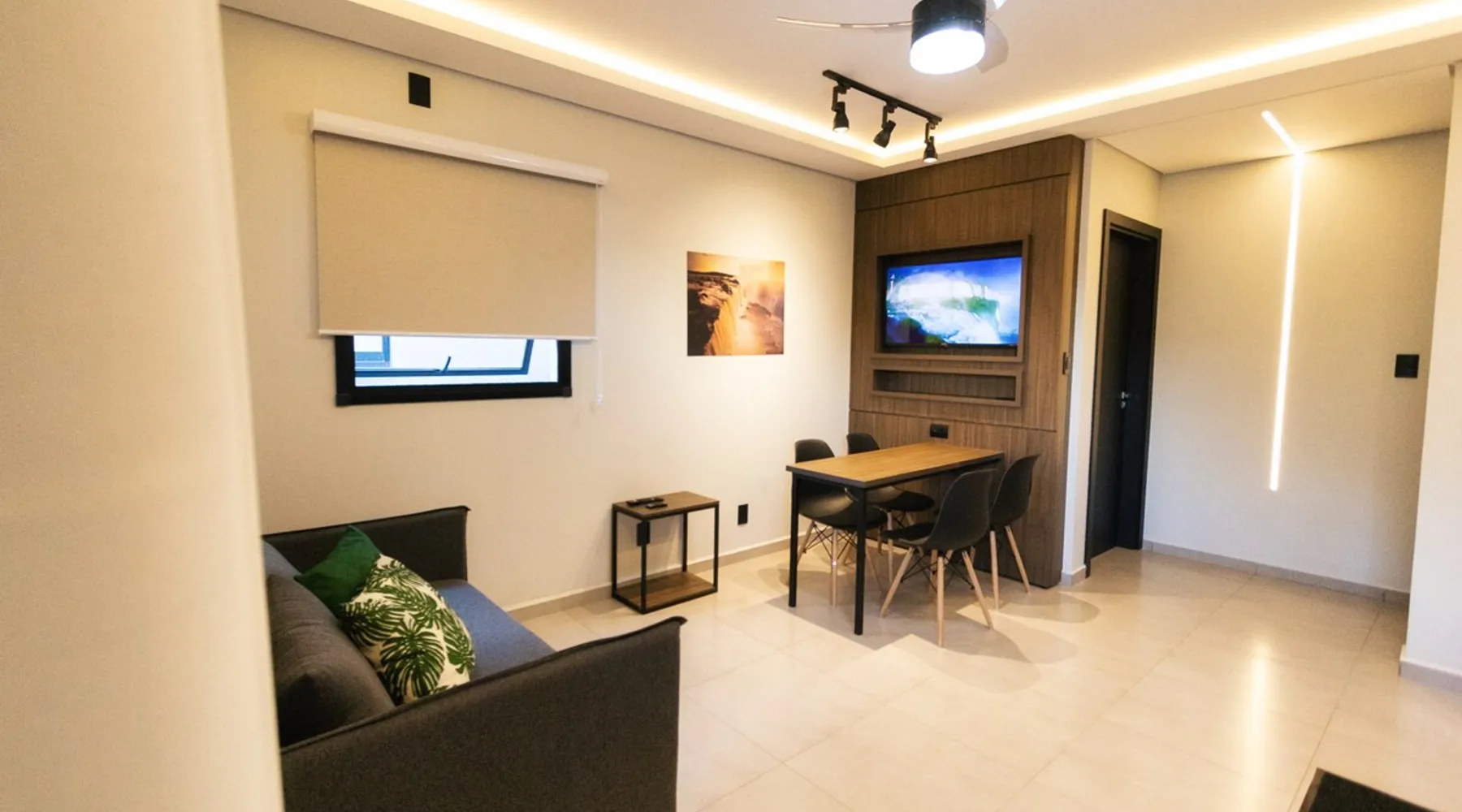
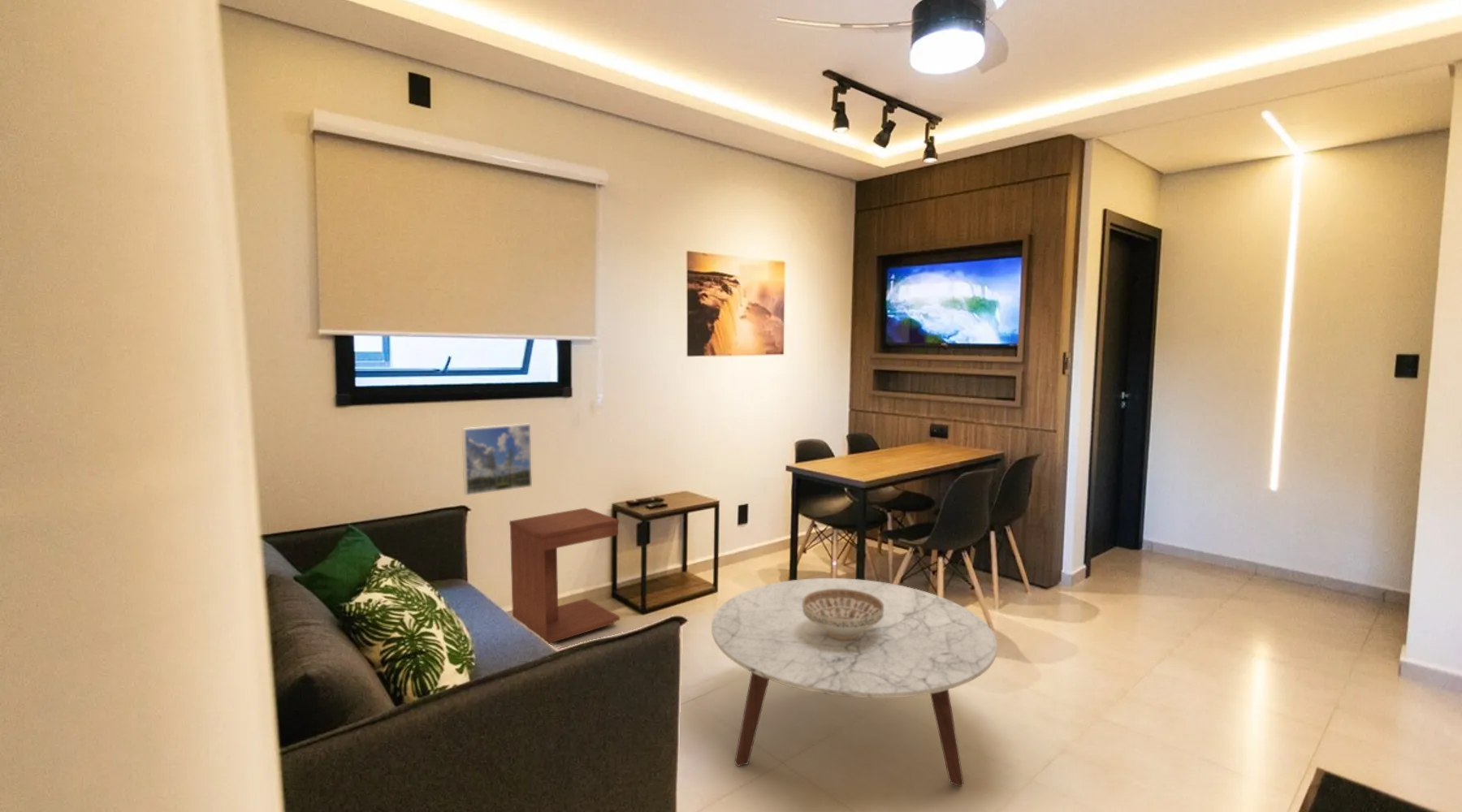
+ decorative bowl [802,589,884,640]
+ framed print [461,423,533,496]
+ side table [508,508,621,645]
+ coffee table [711,577,998,788]
